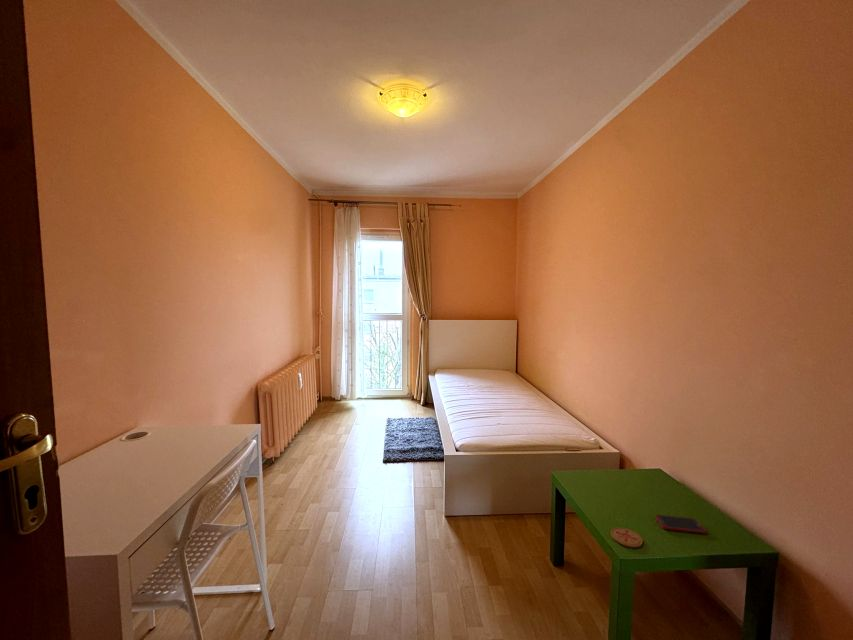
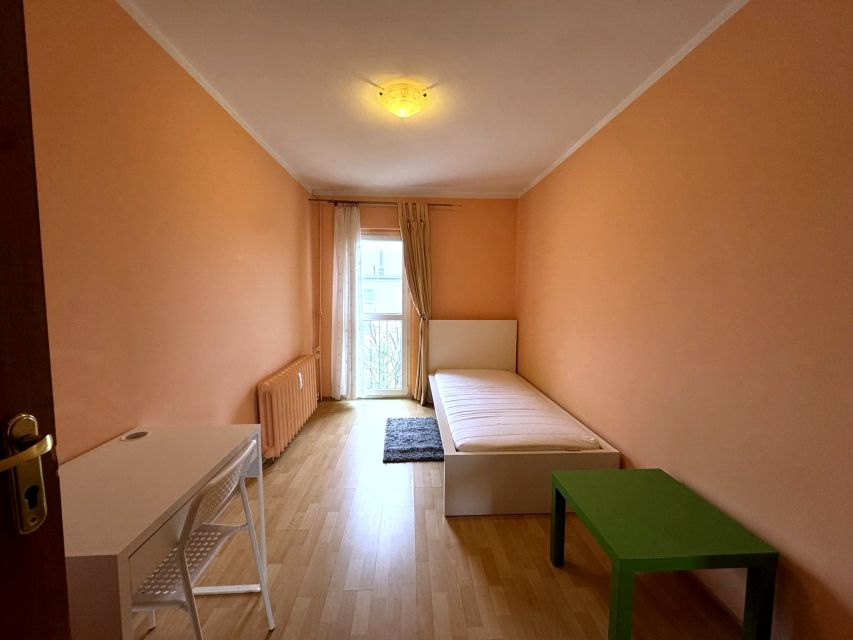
- coaster [610,526,644,548]
- cell phone [654,514,707,534]
